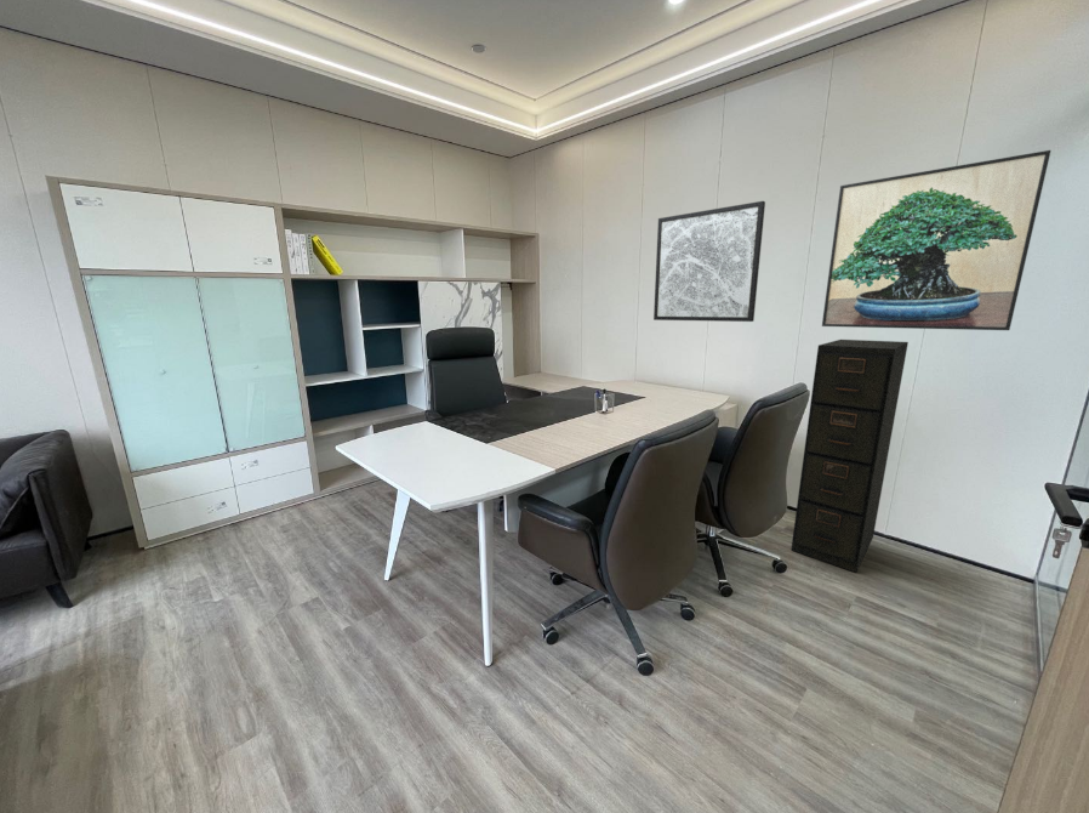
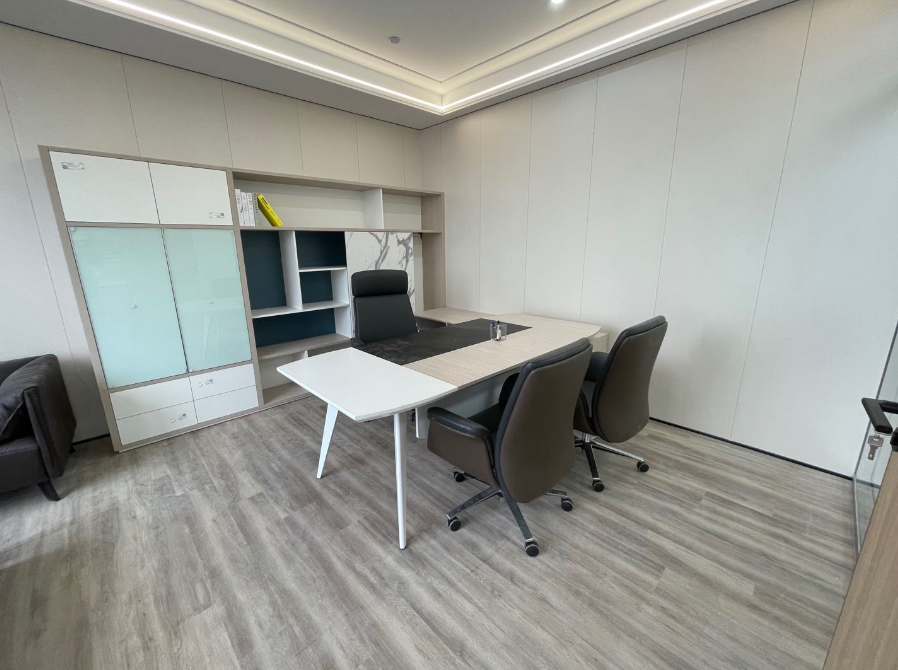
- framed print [821,149,1051,331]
- wall art [652,200,766,323]
- filing cabinet [791,339,910,574]
